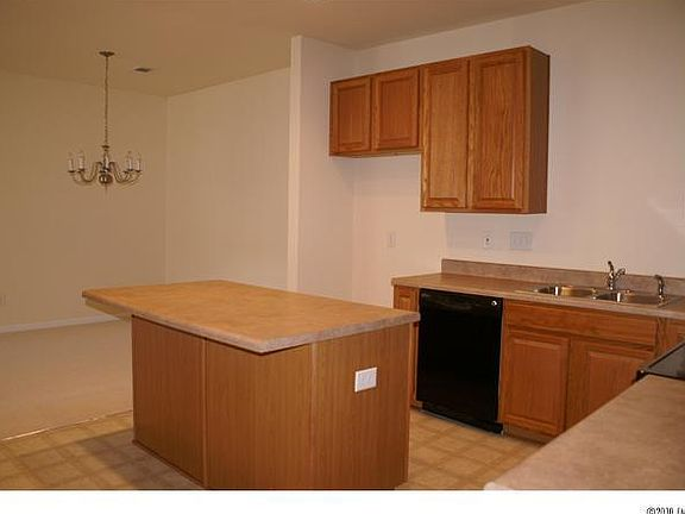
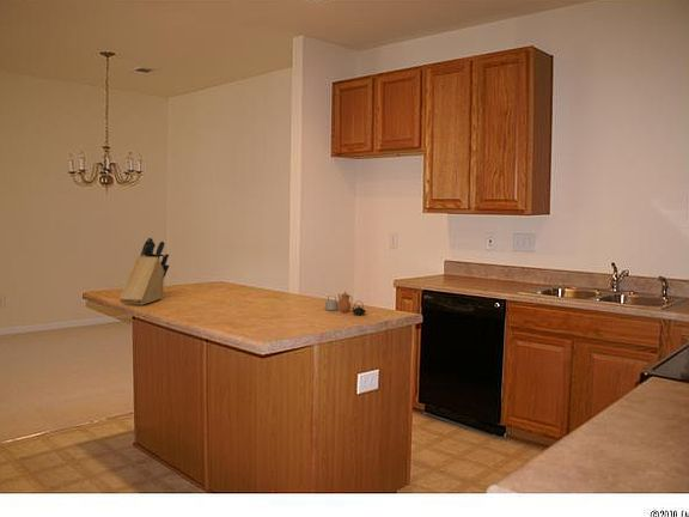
+ teapot [324,290,367,316]
+ knife block [118,237,170,306]
